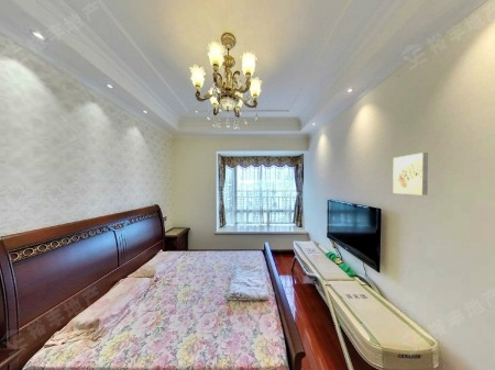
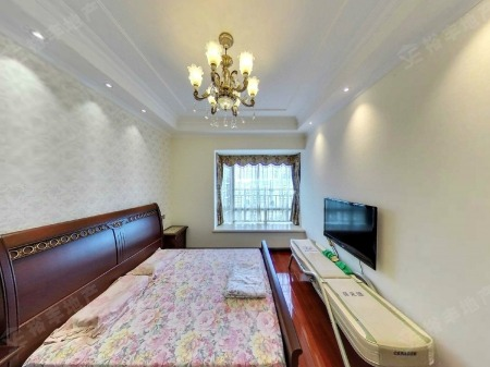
- wall art [392,152,429,197]
